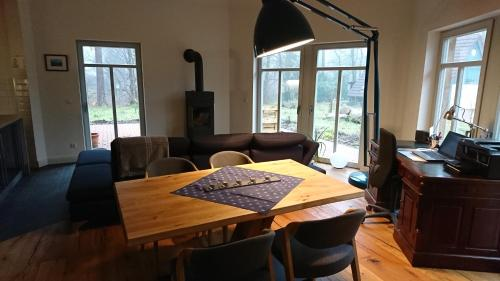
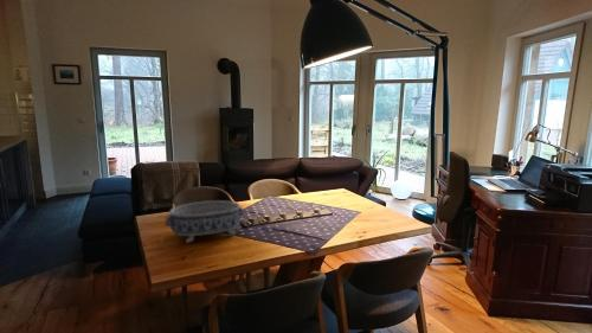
+ decorative bowl [163,199,245,244]
